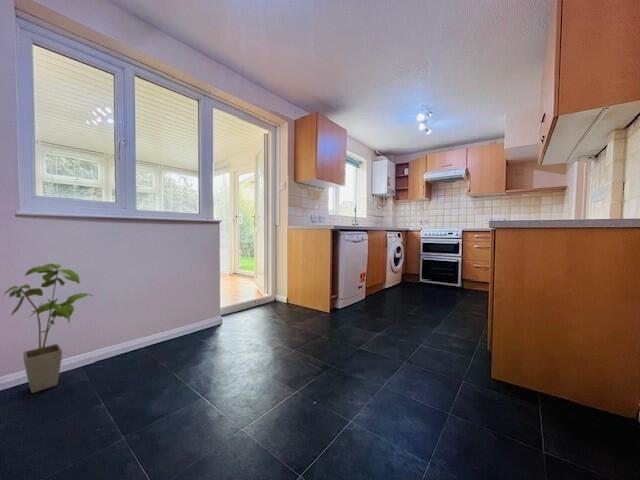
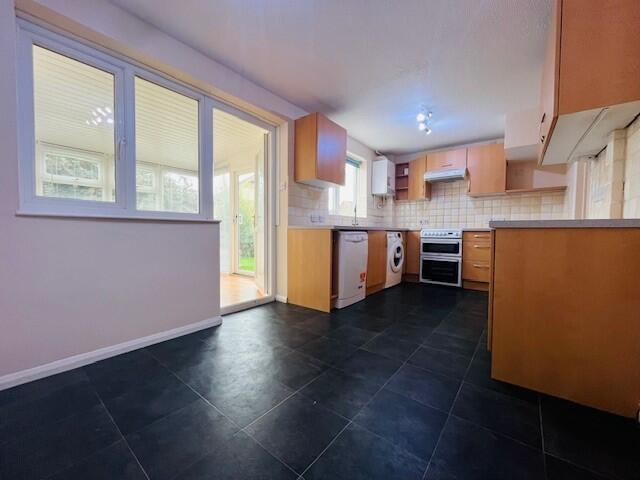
- house plant [2,263,94,394]
